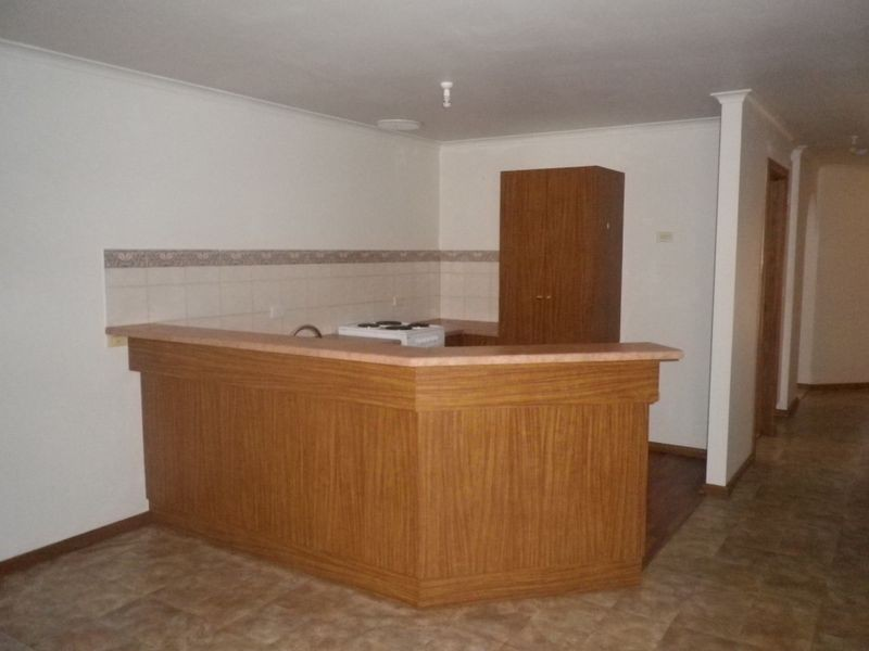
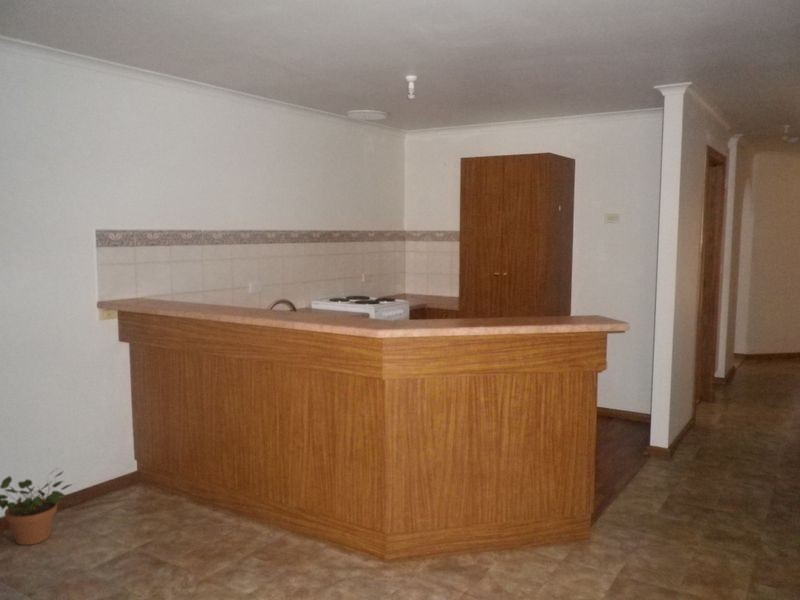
+ potted plant [0,467,75,546]
